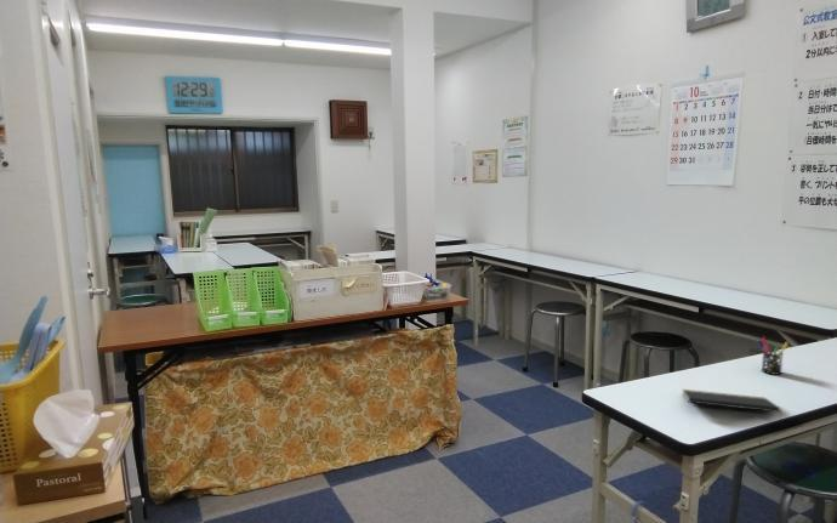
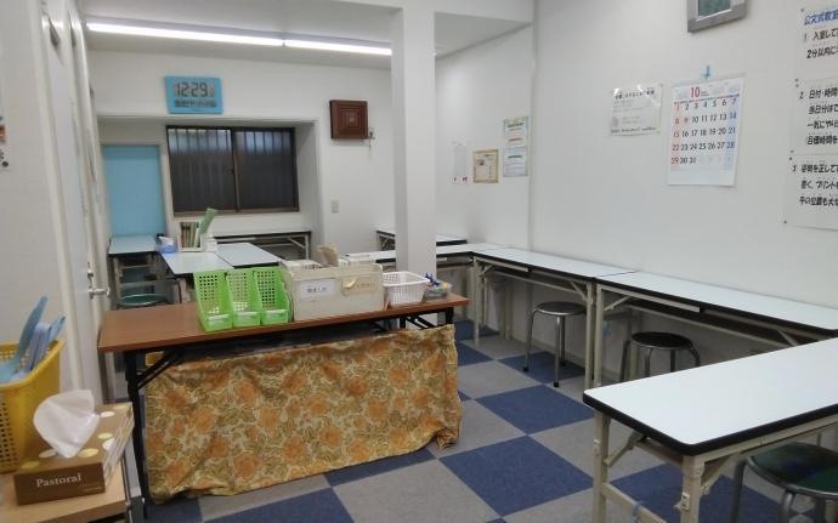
- pen holder [757,336,790,376]
- notepad [682,388,782,422]
